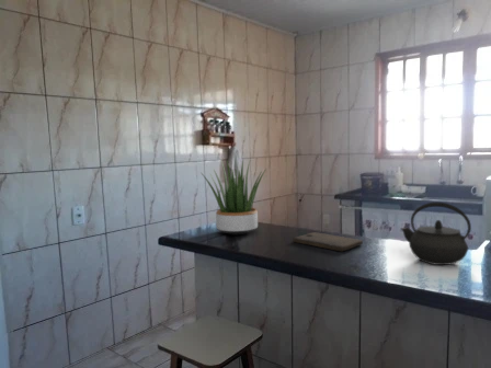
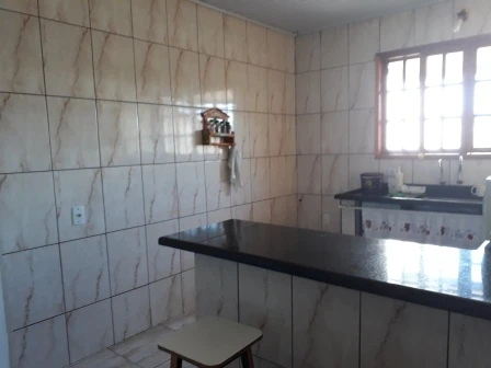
- potted plant [199,159,267,235]
- cutting board [292,231,364,252]
- kettle [401,202,472,266]
